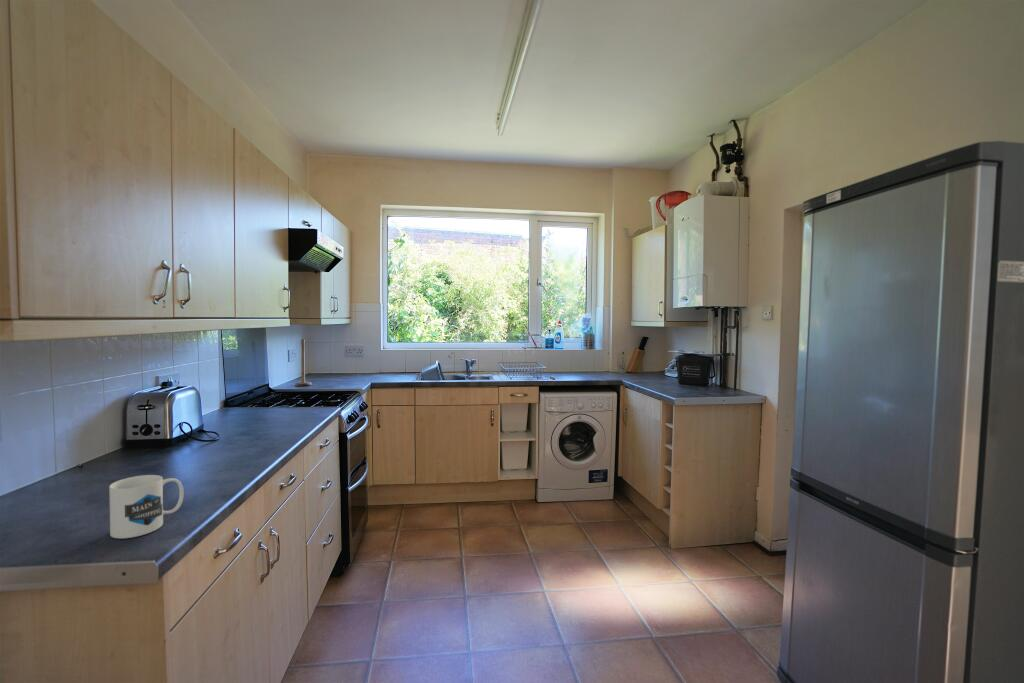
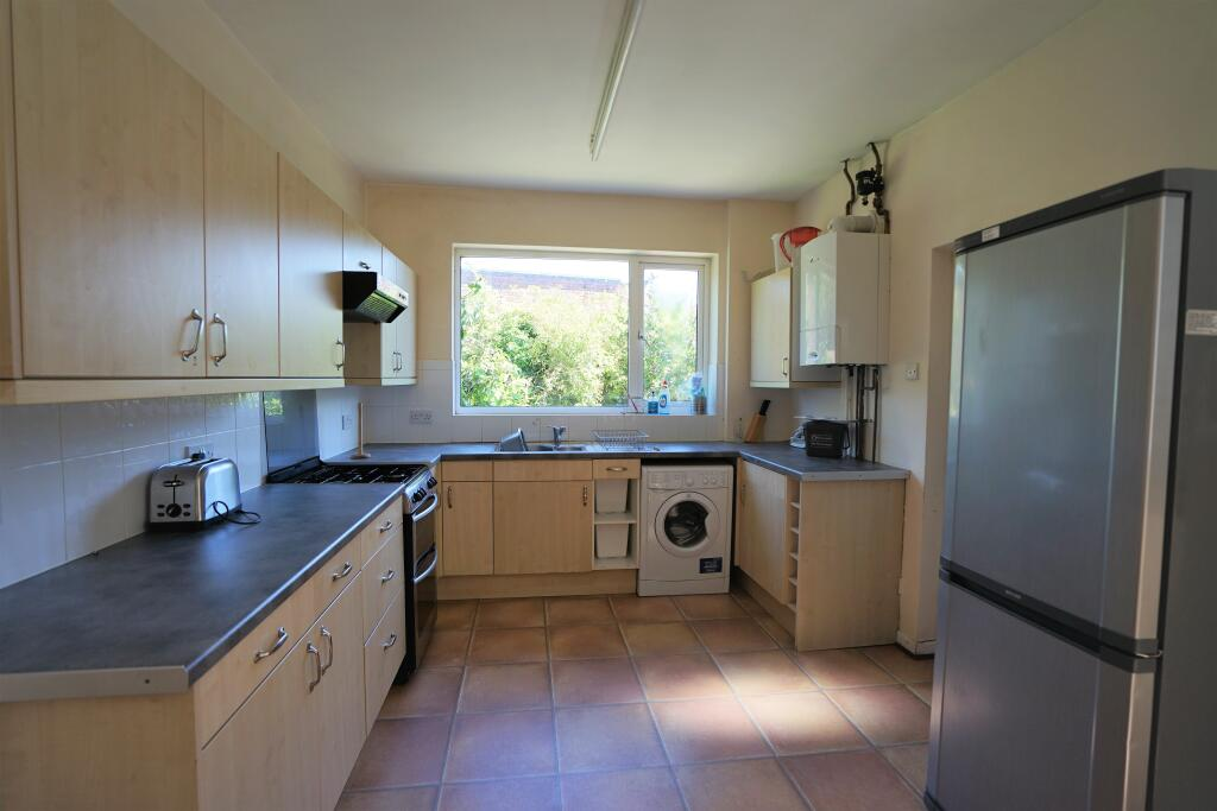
- mug [108,474,185,539]
